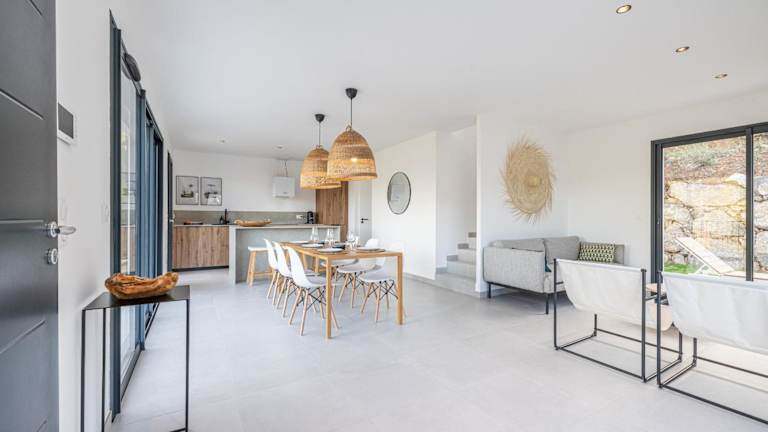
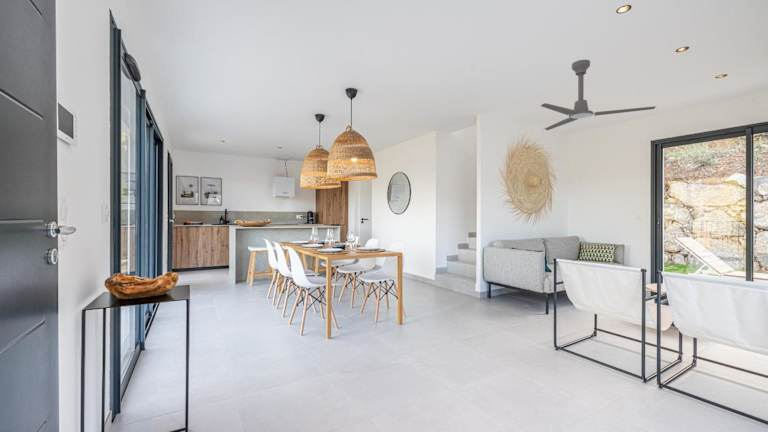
+ ceiling fan [540,59,657,131]
